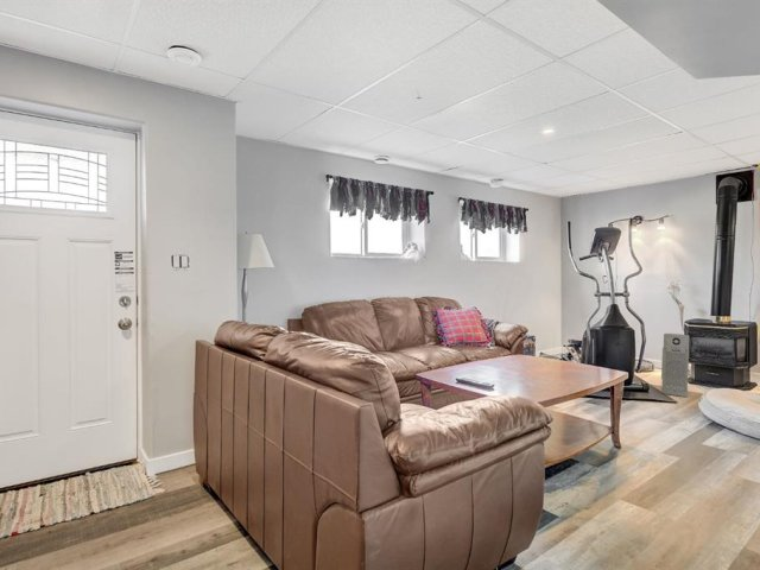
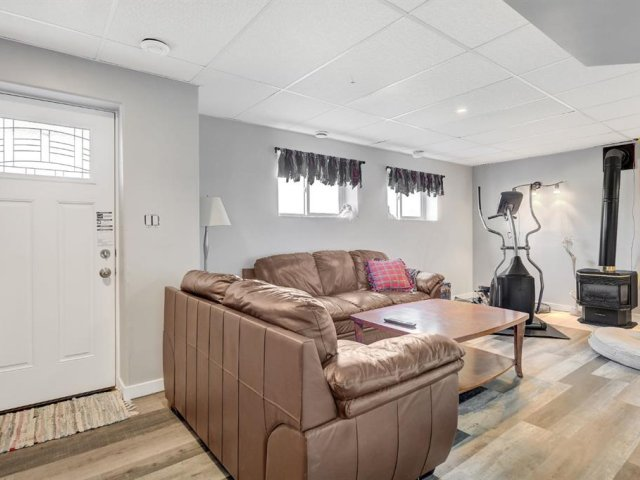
- air purifier [660,332,690,398]
